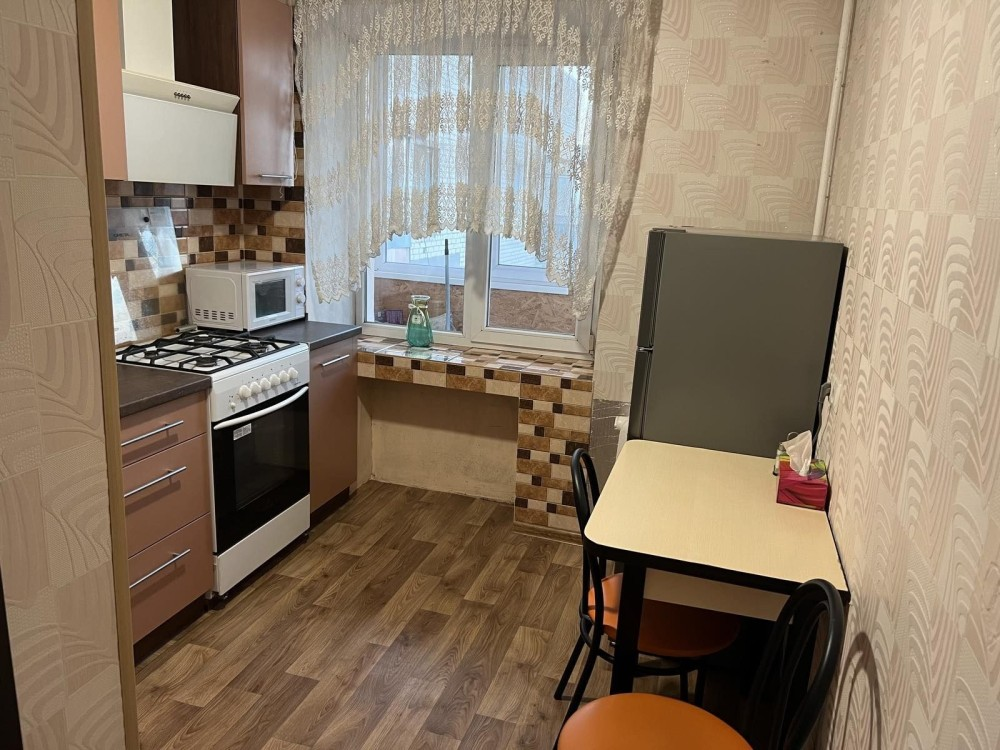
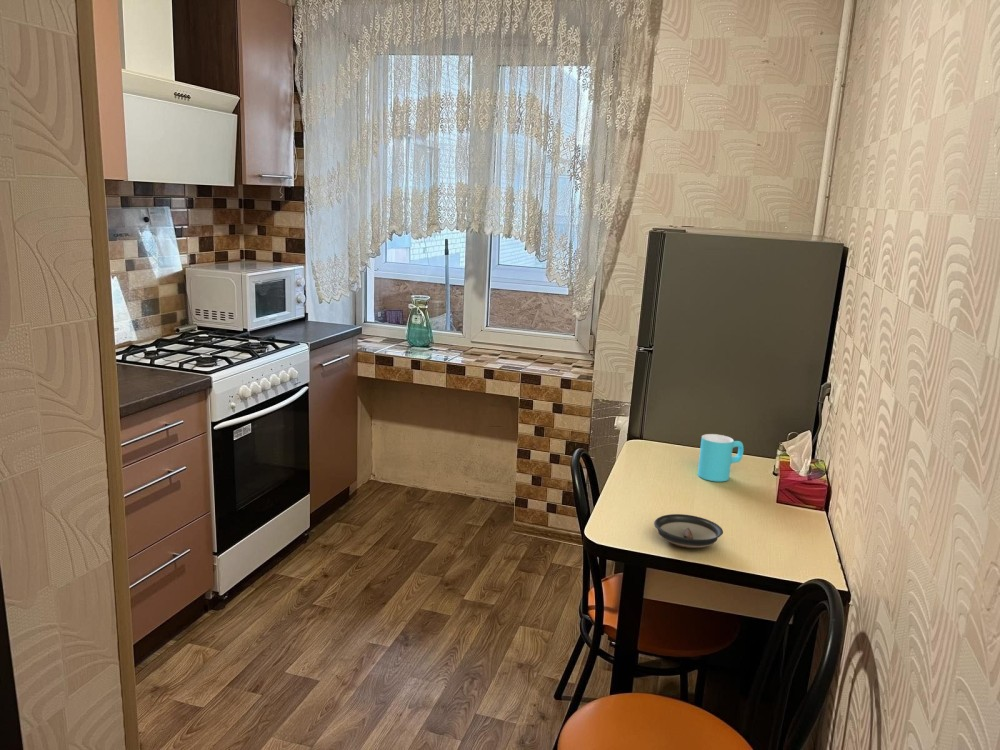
+ cup [697,433,744,483]
+ saucer [653,513,724,549]
